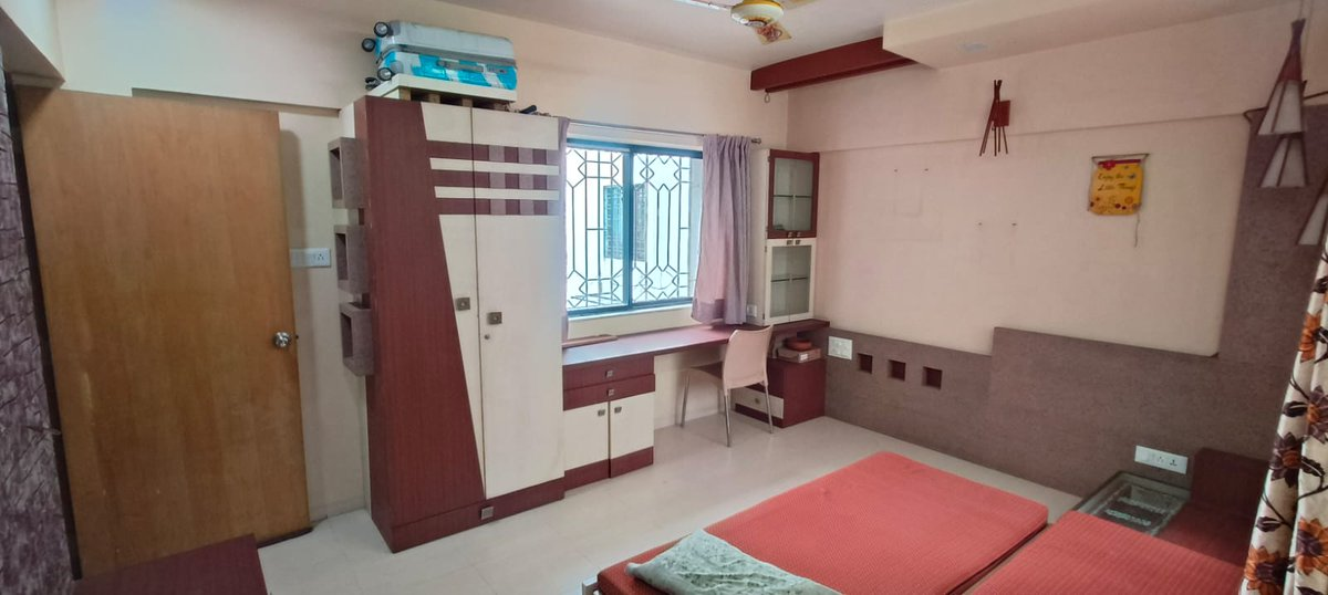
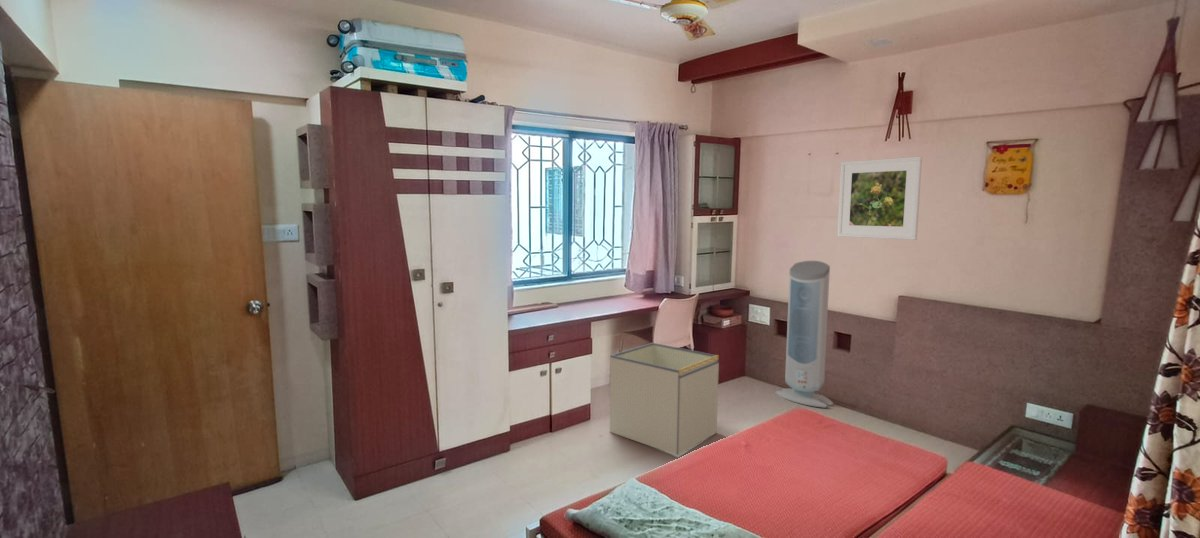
+ storage bin [609,342,720,456]
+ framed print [836,156,923,241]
+ air purifier [774,260,834,409]
